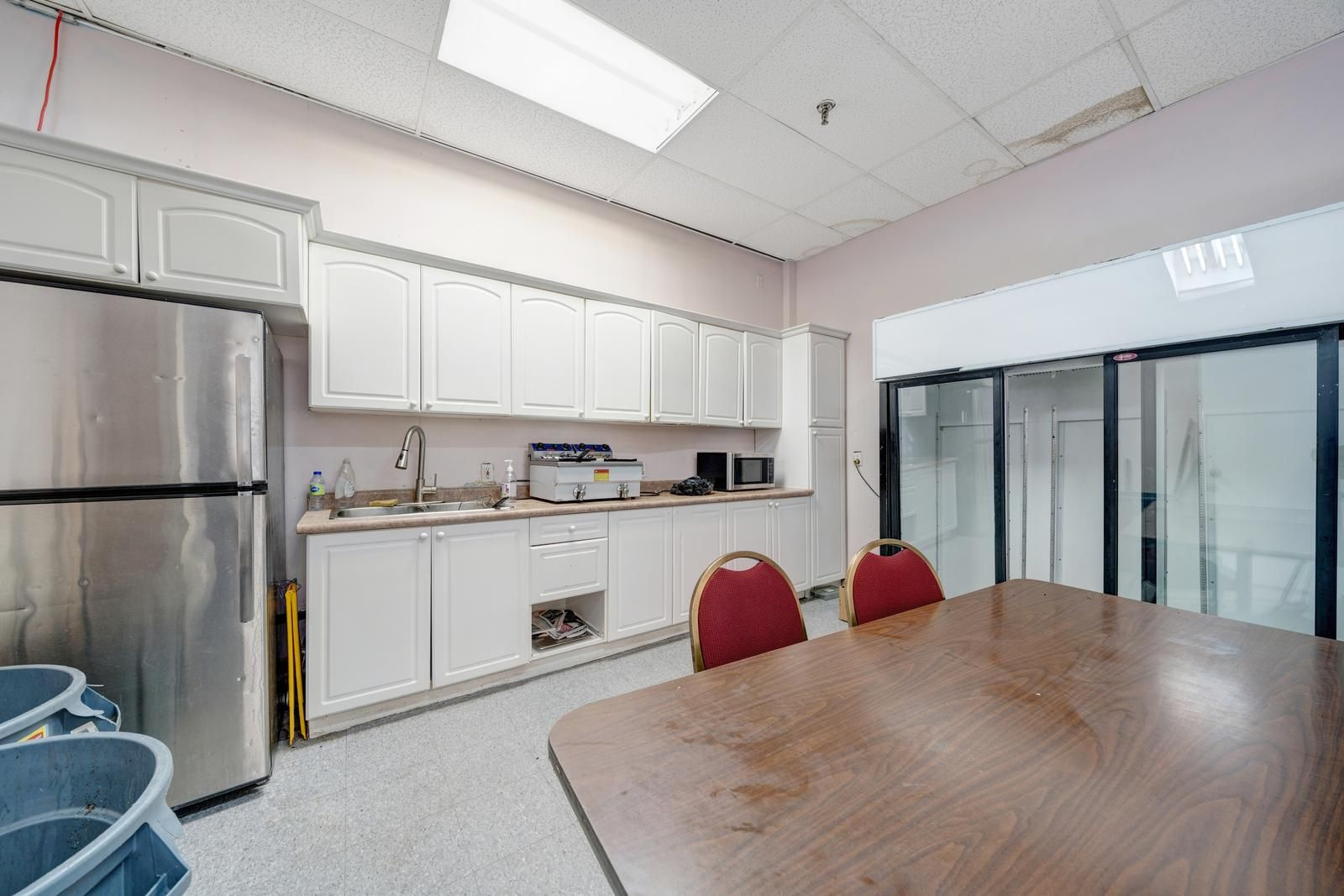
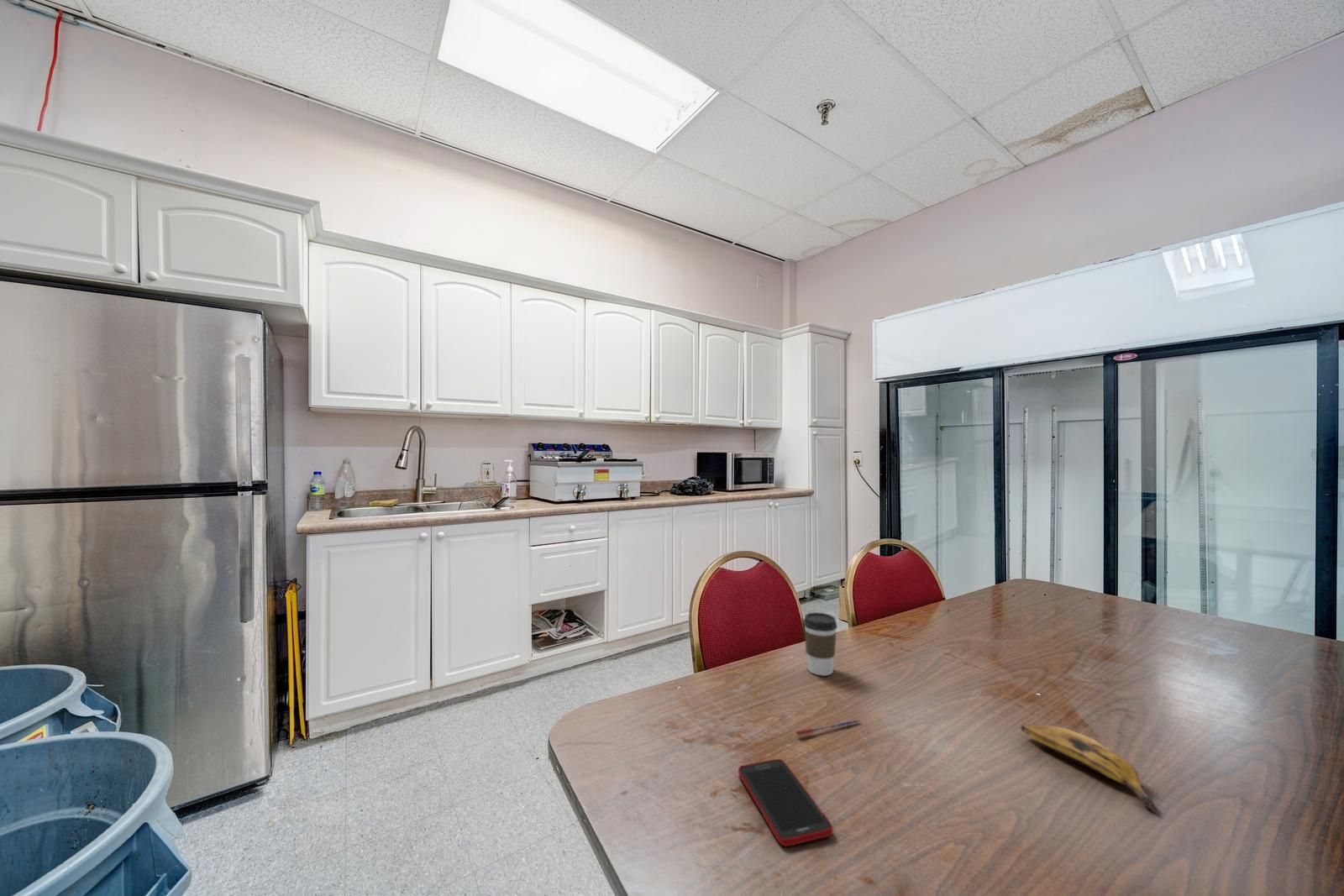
+ pen [795,719,861,736]
+ cell phone [738,758,833,847]
+ banana [1020,724,1158,814]
+ coffee cup [802,611,838,677]
